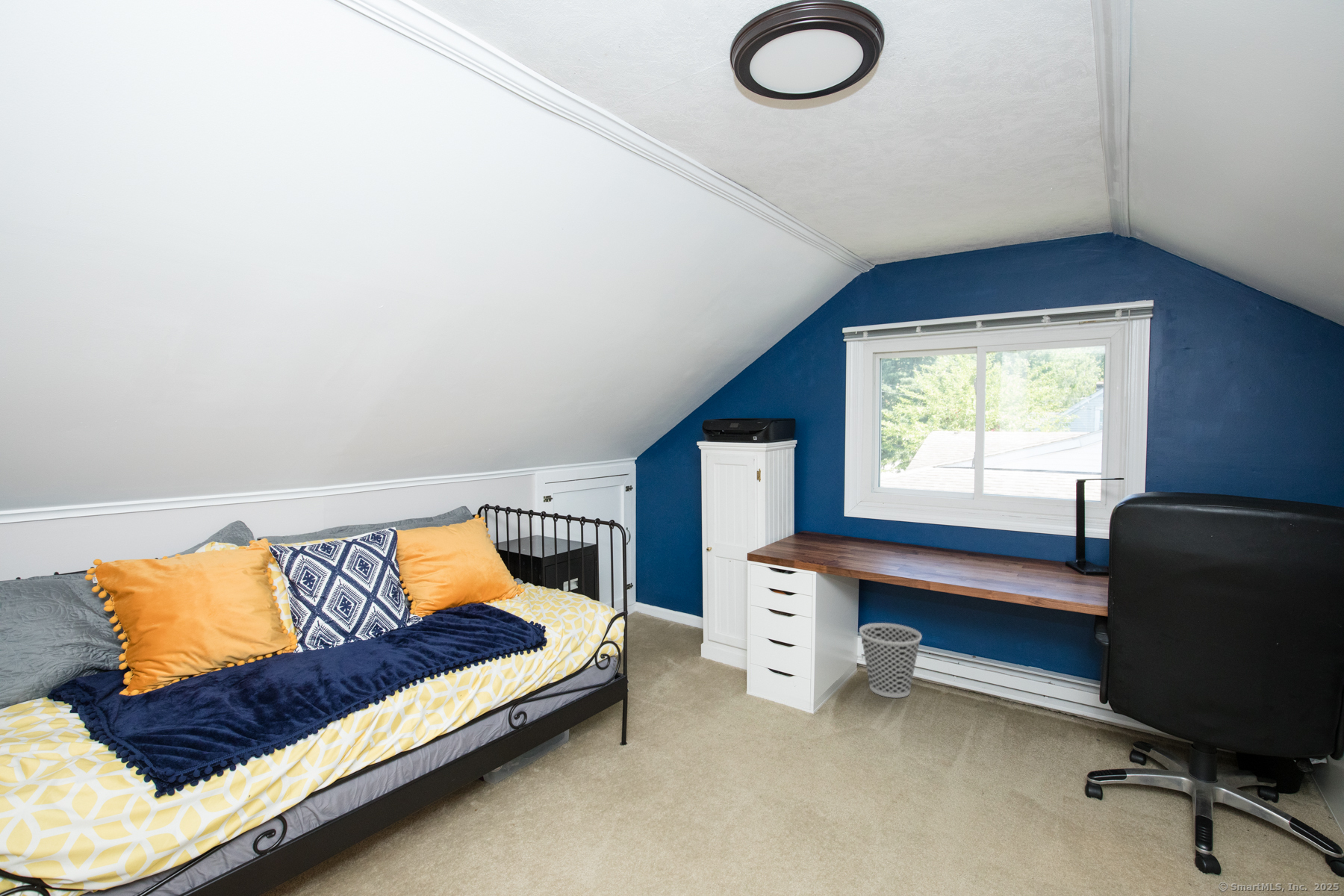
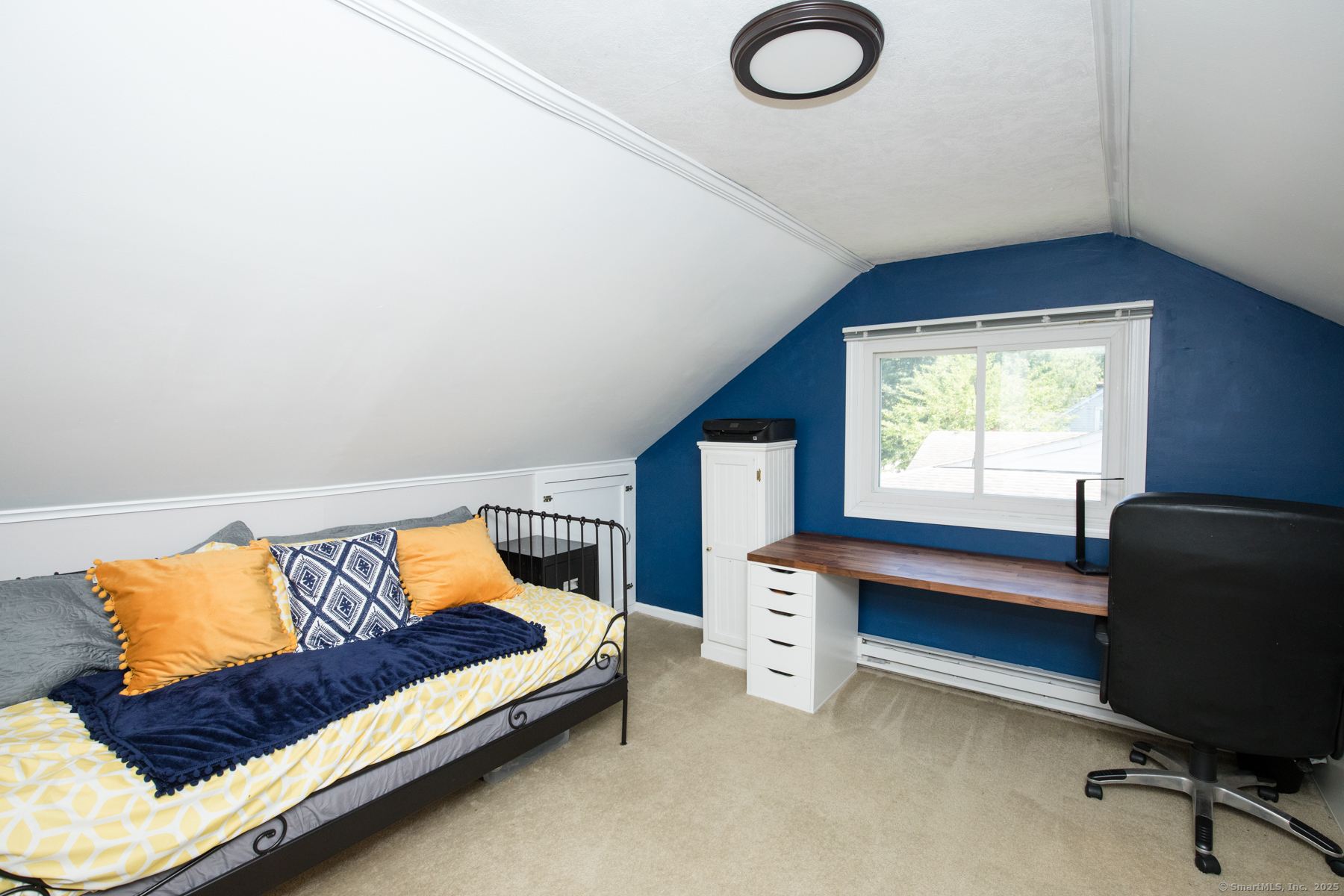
- wastebasket [859,622,922,699]
